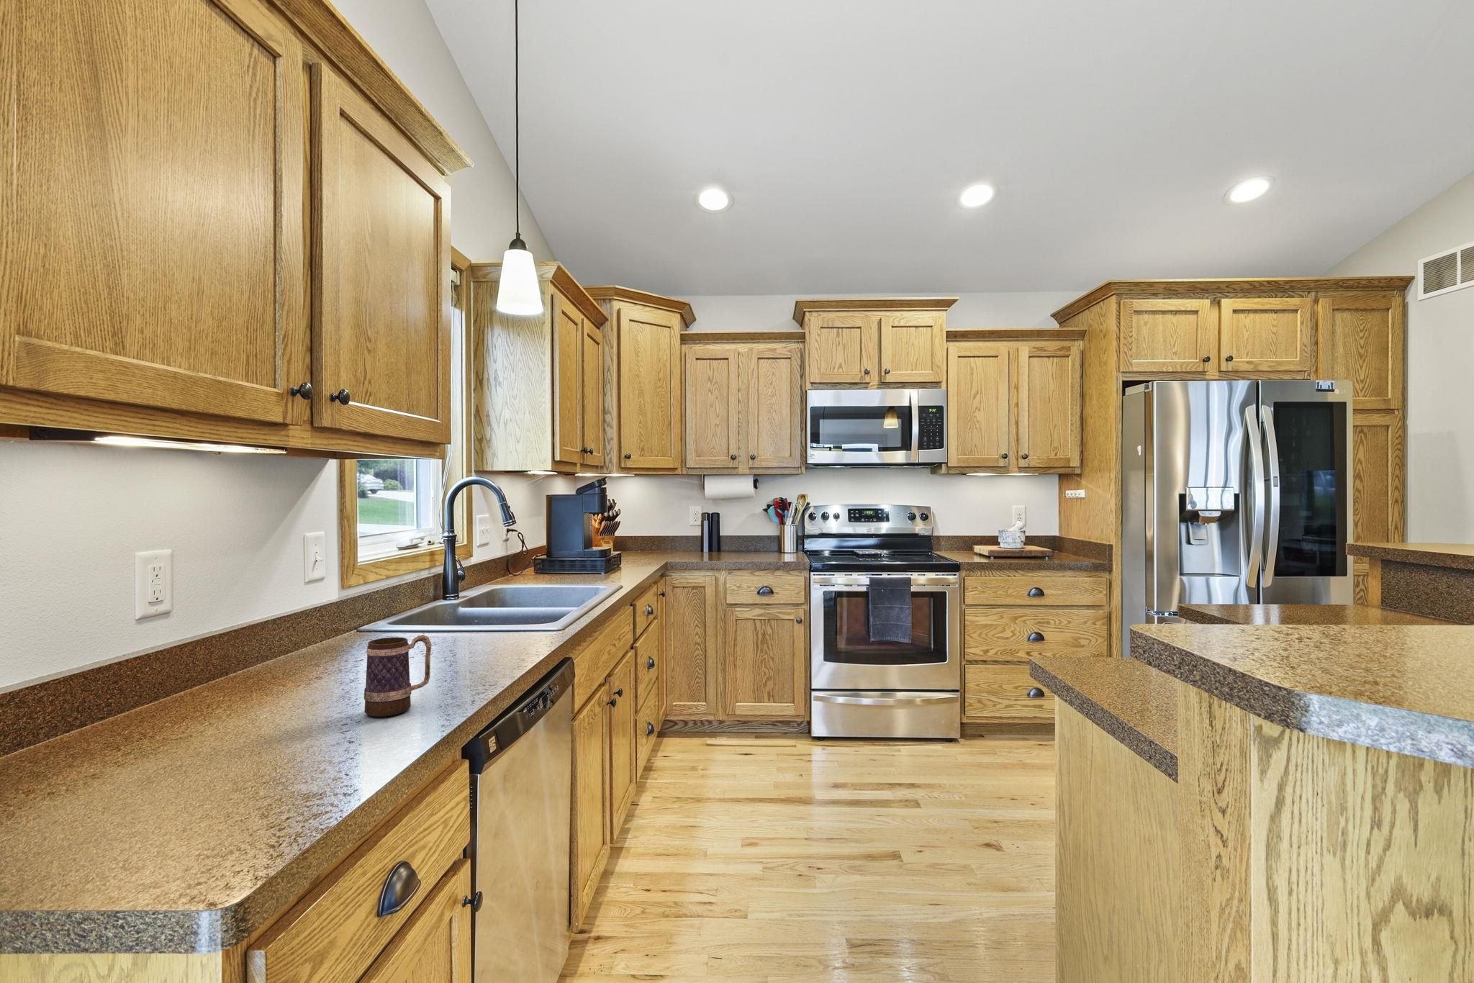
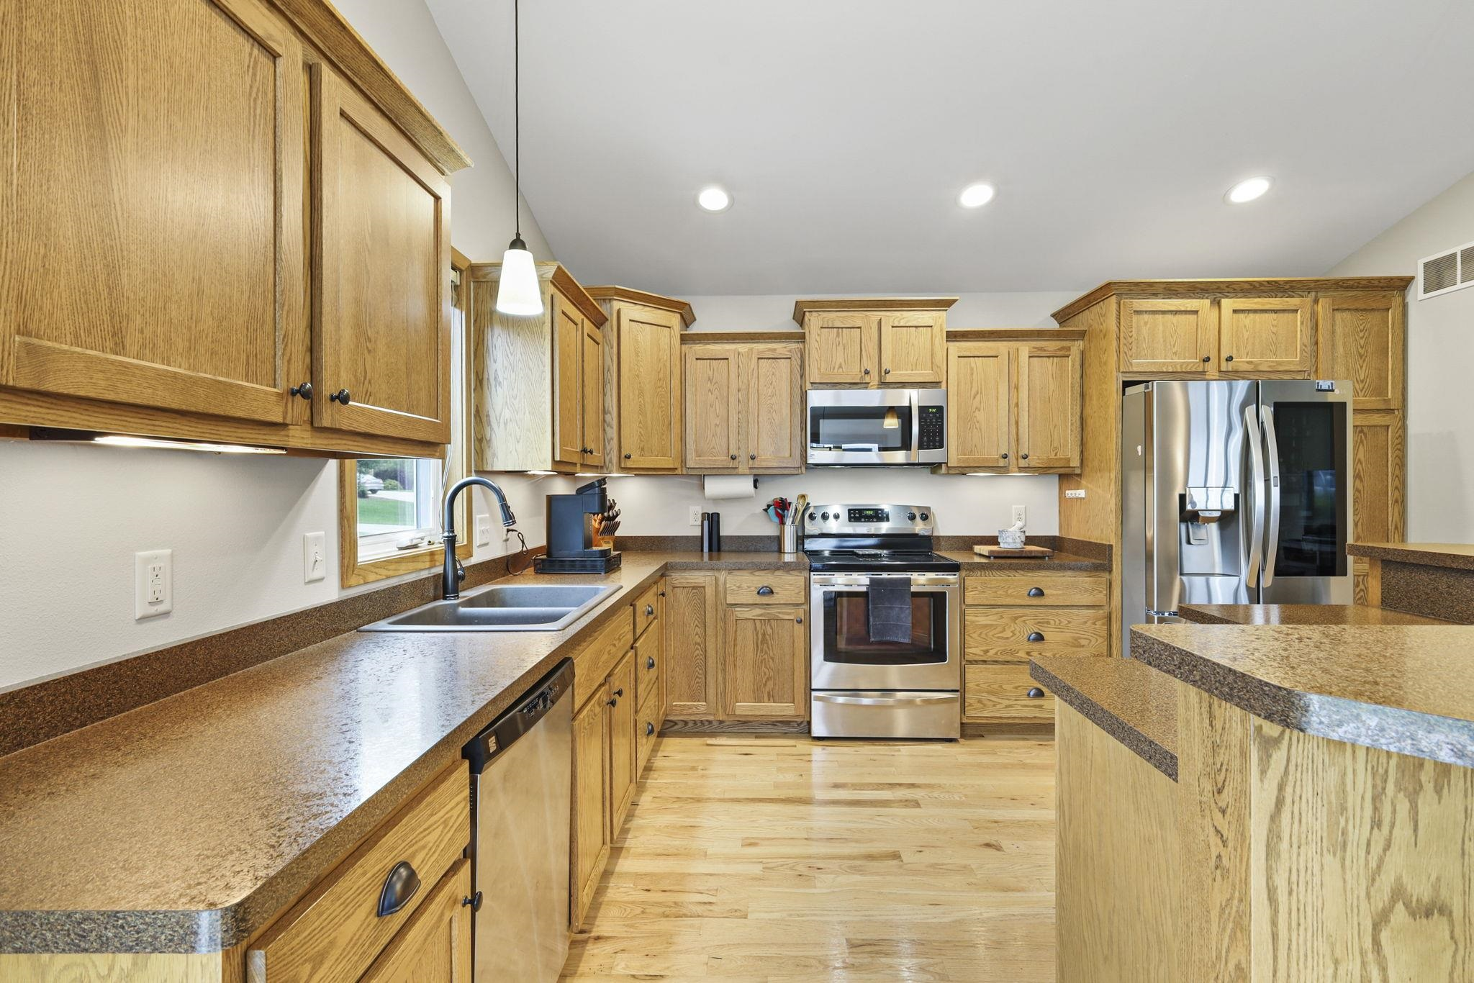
- mug [363,634,432,718]
